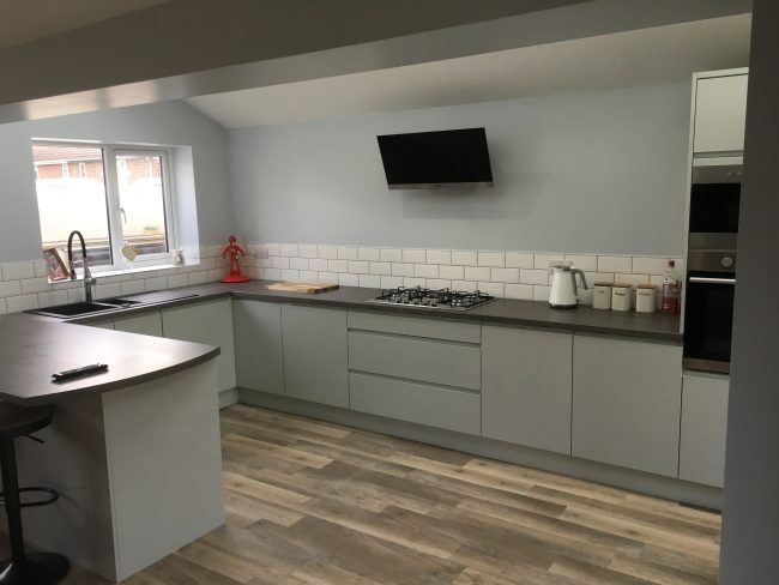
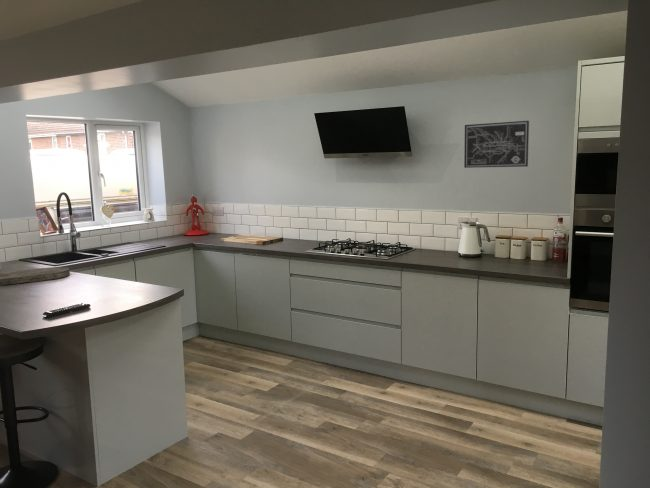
+ wall art [463,120,530,169]
+ cutting board [0,266,71,286]
